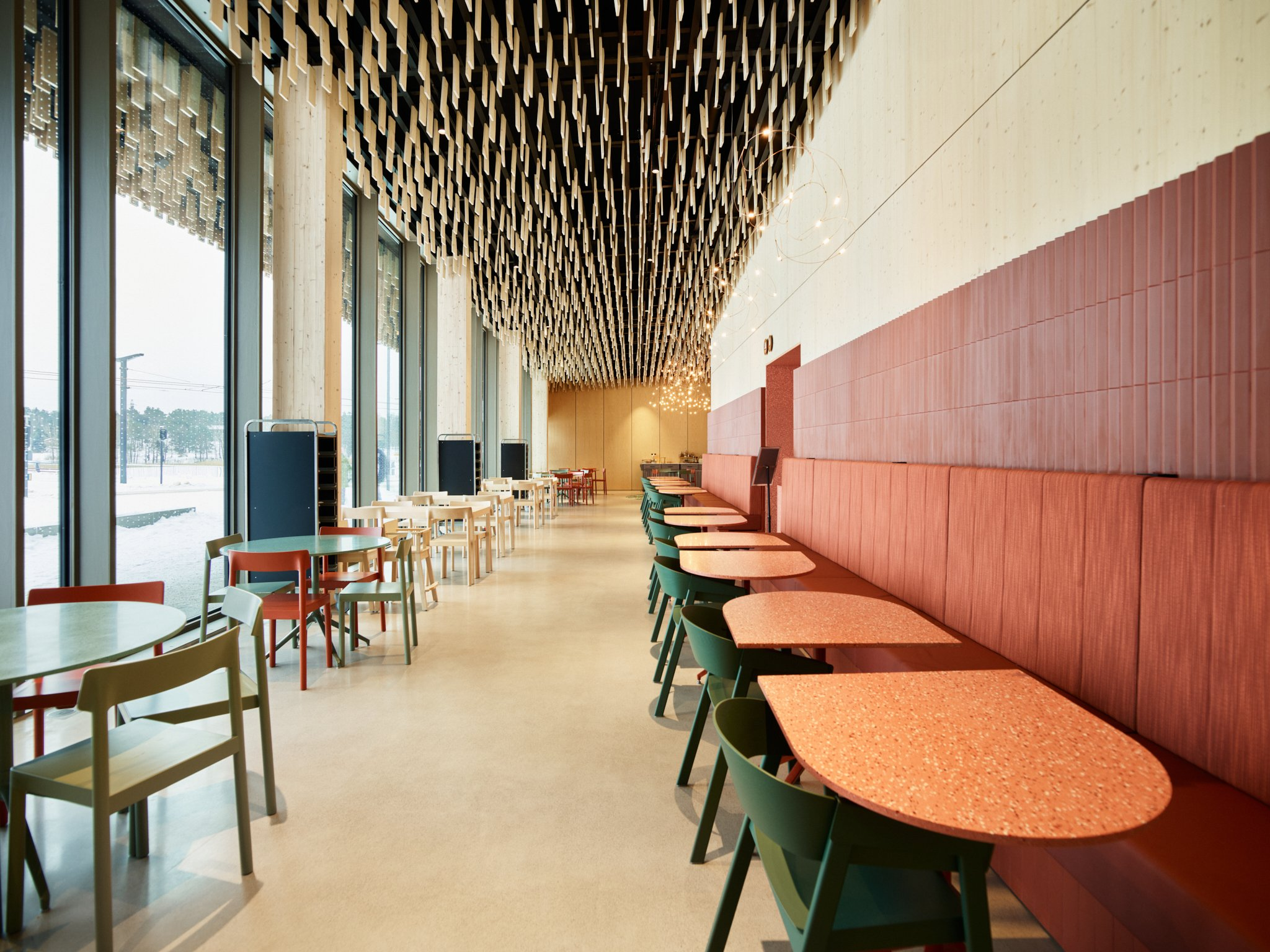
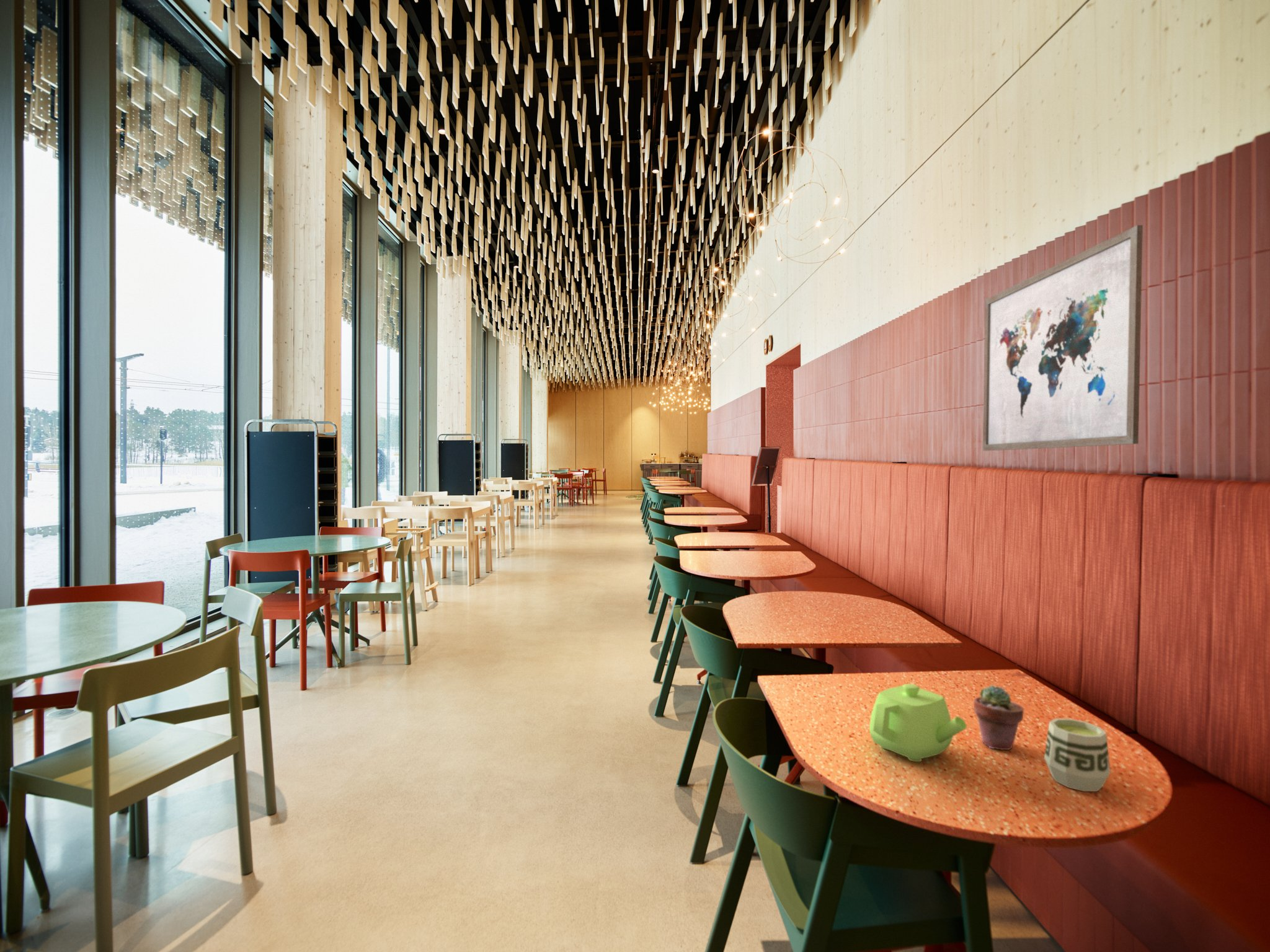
+ potted succulent [973,684,1024,751]
+ cup [1044,718,1111,792]
+ teapot [869,683,967,762]
+ wall art [982,224,1143,451]
